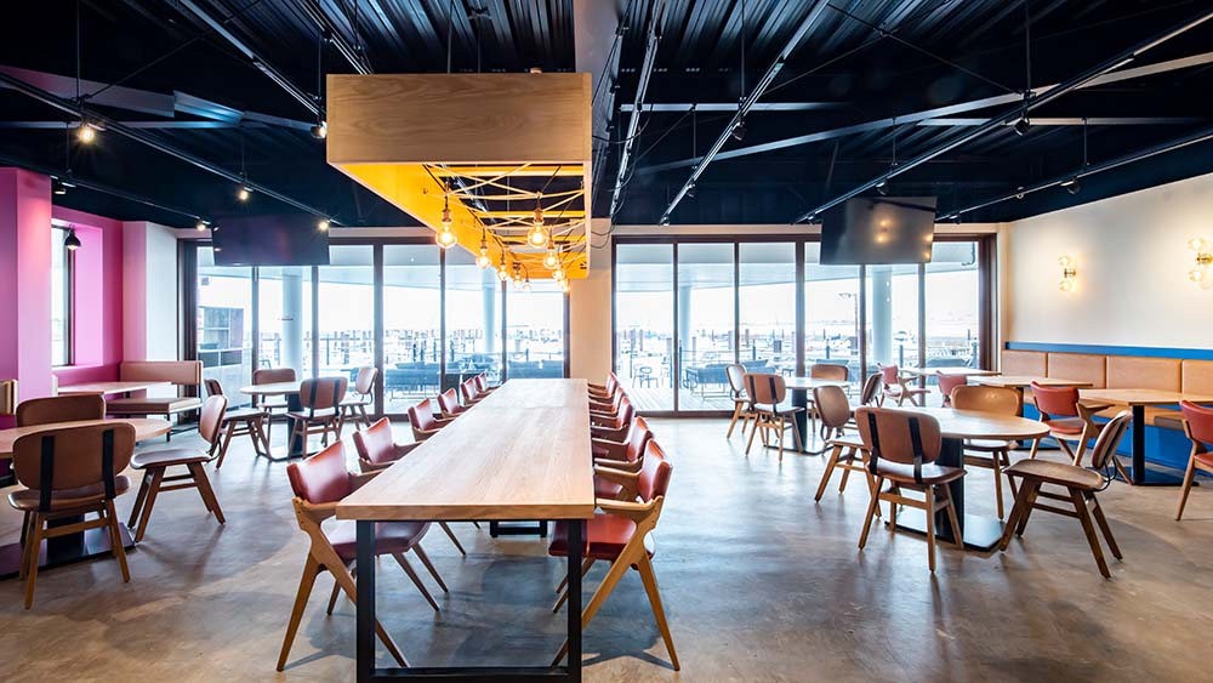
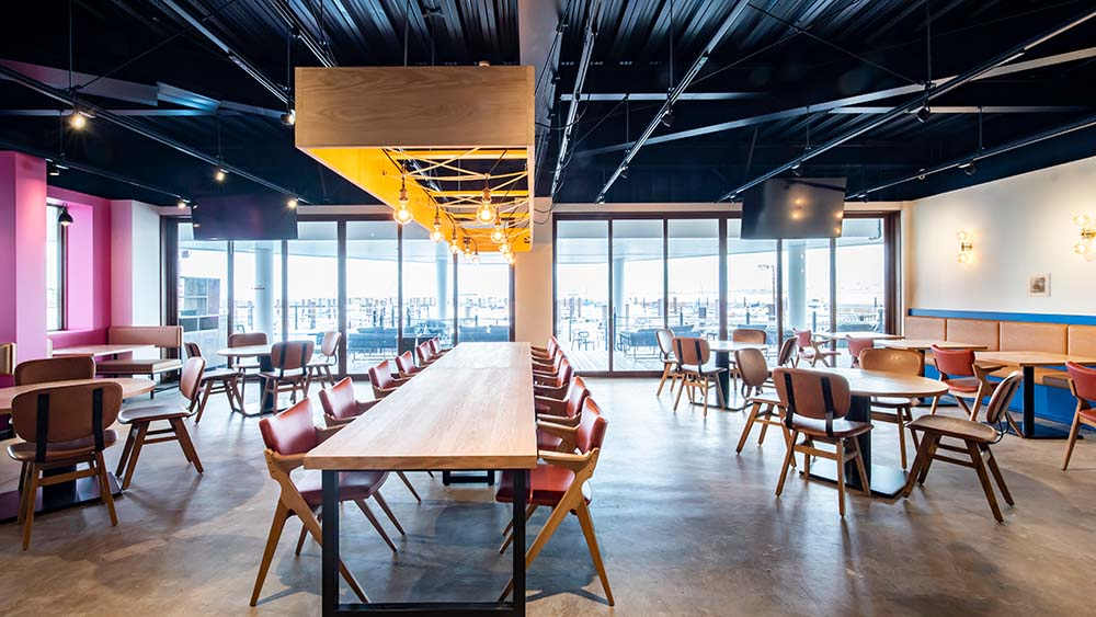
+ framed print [1025,272,1052,298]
